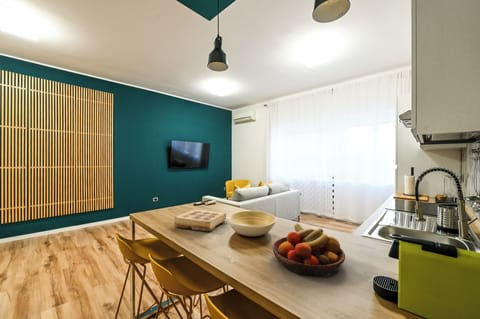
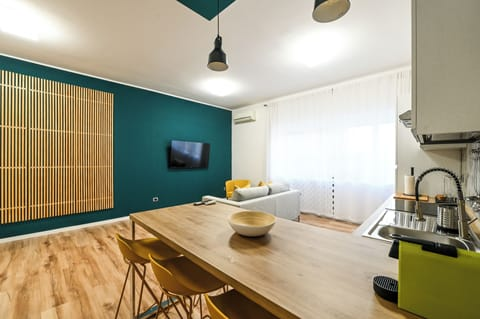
- book [173,209,229,232]
- fruit bowl [272,222,346,279]
